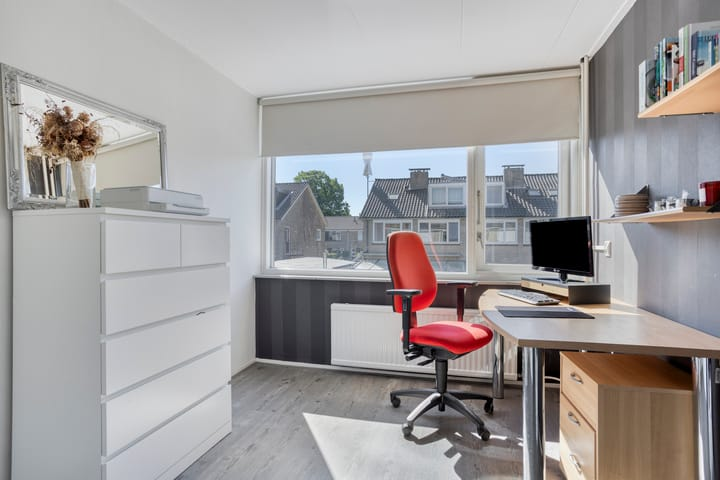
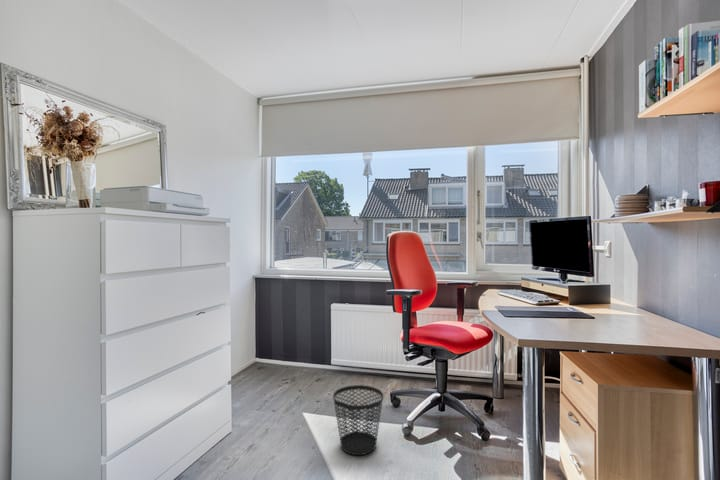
+ wastebasket [332,384,384,456]
